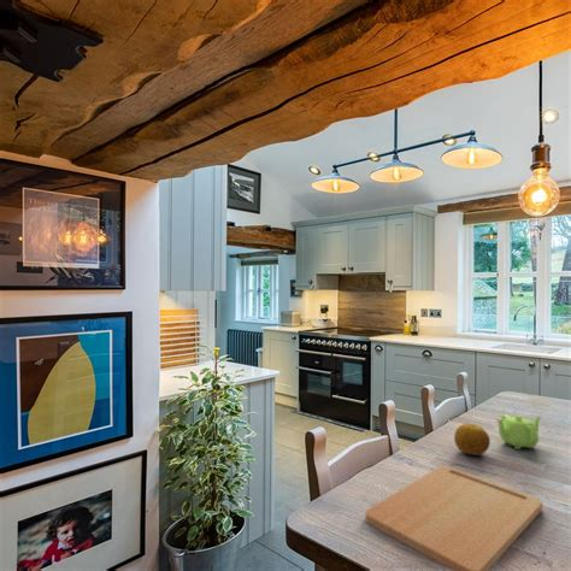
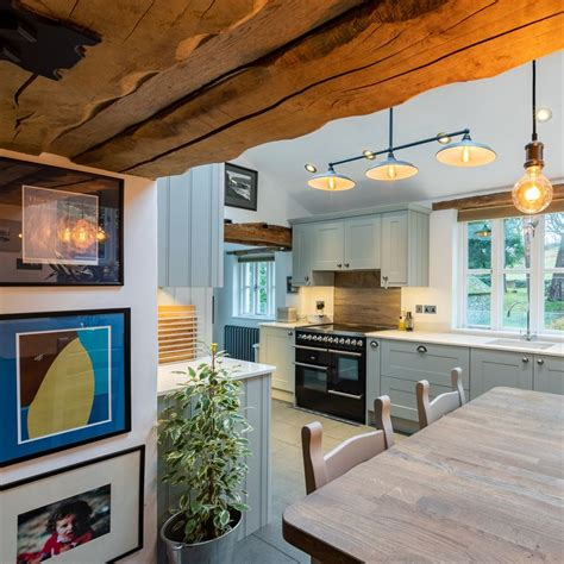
- teapot [495,413,543,451]
- fruit [453,422,491,457]
- cutting board [364,464,543,571]
